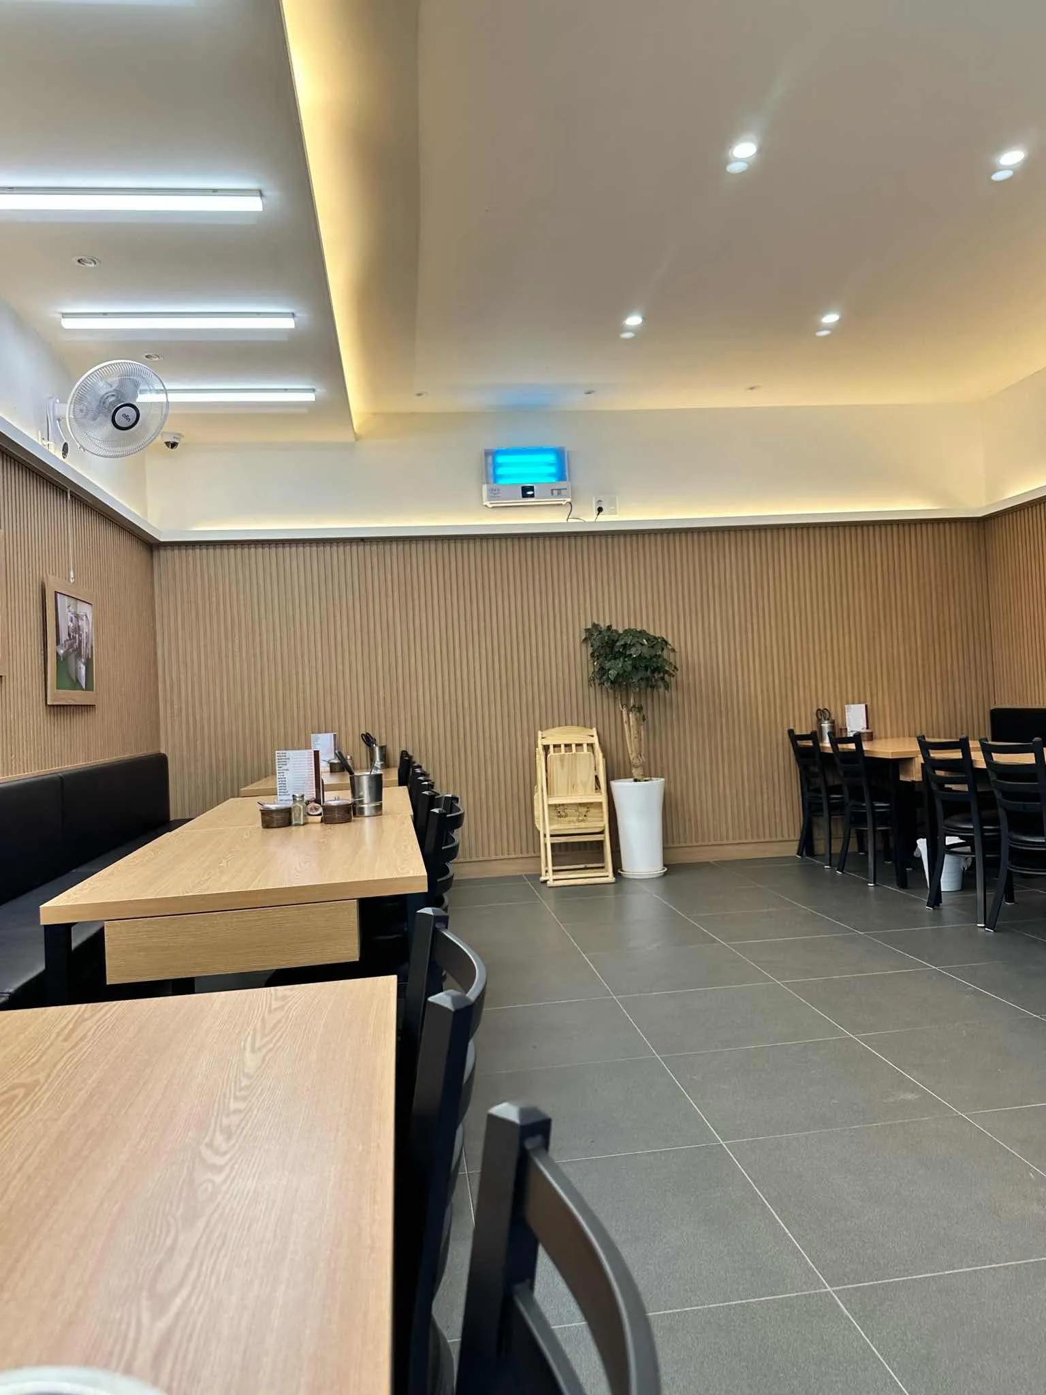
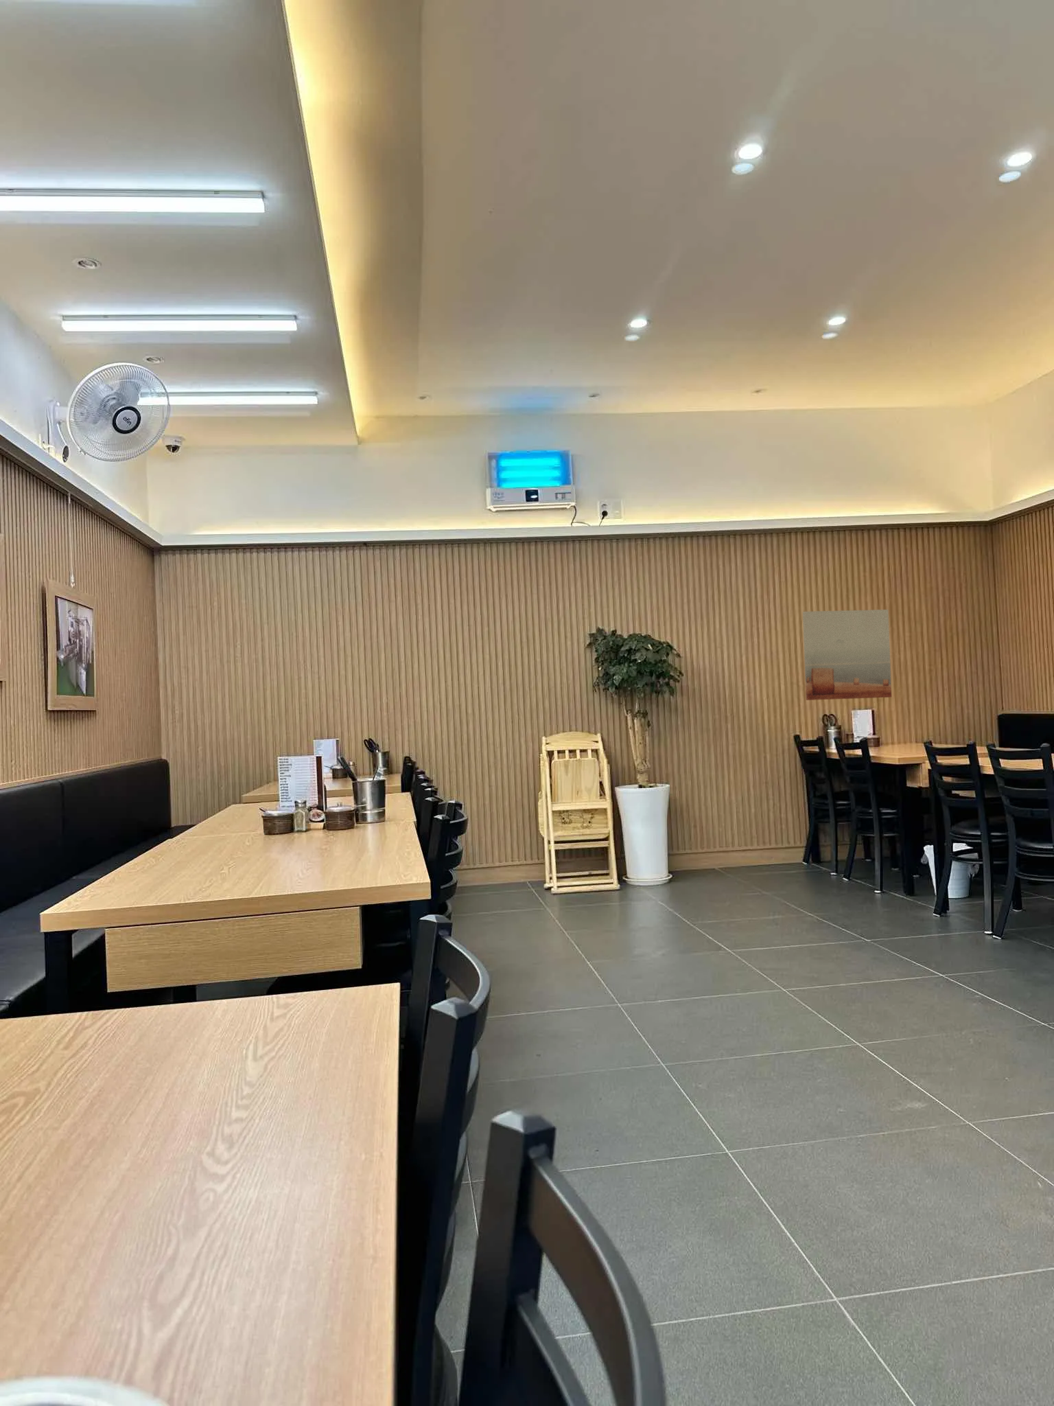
+ wall art [803,609,892,701]
